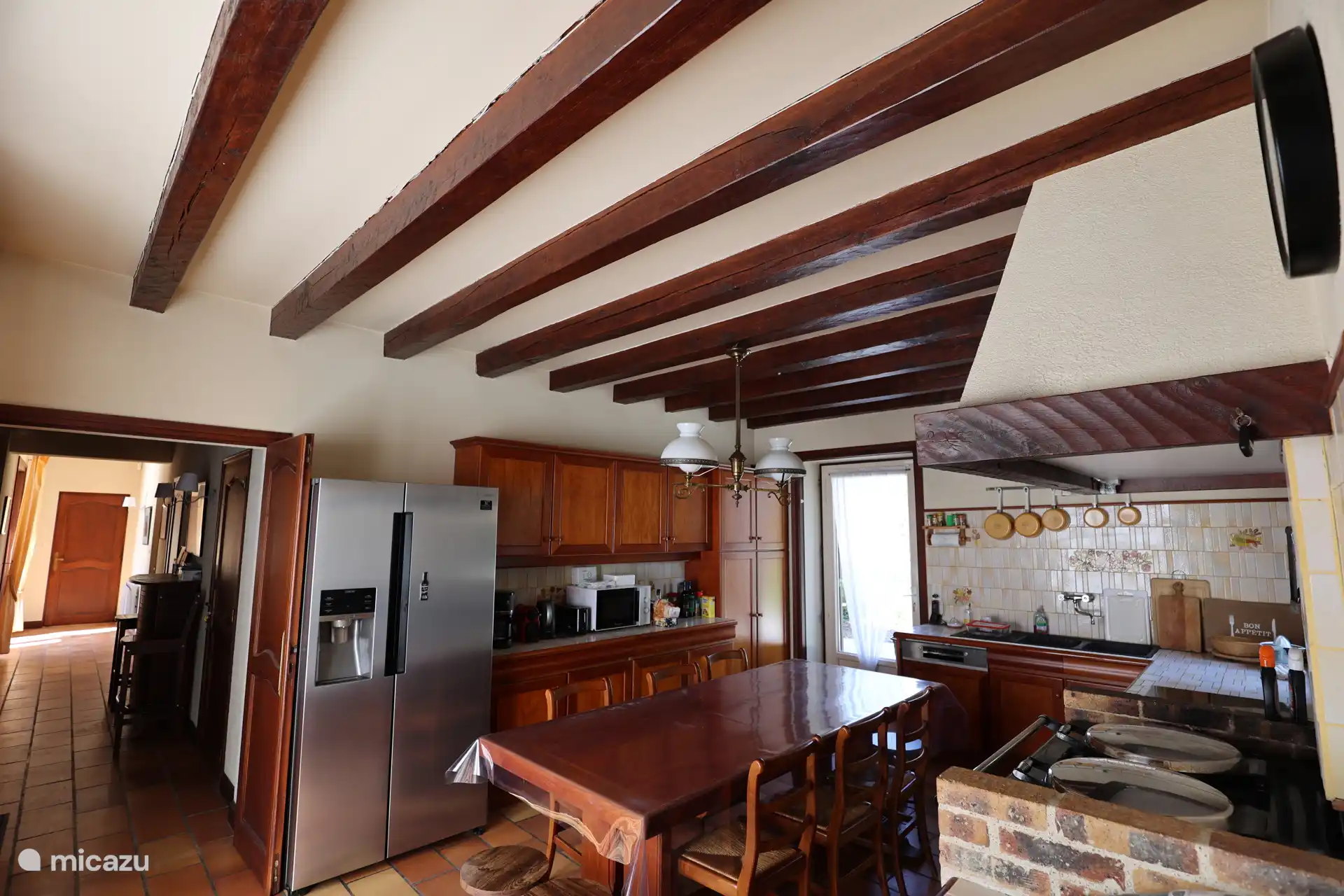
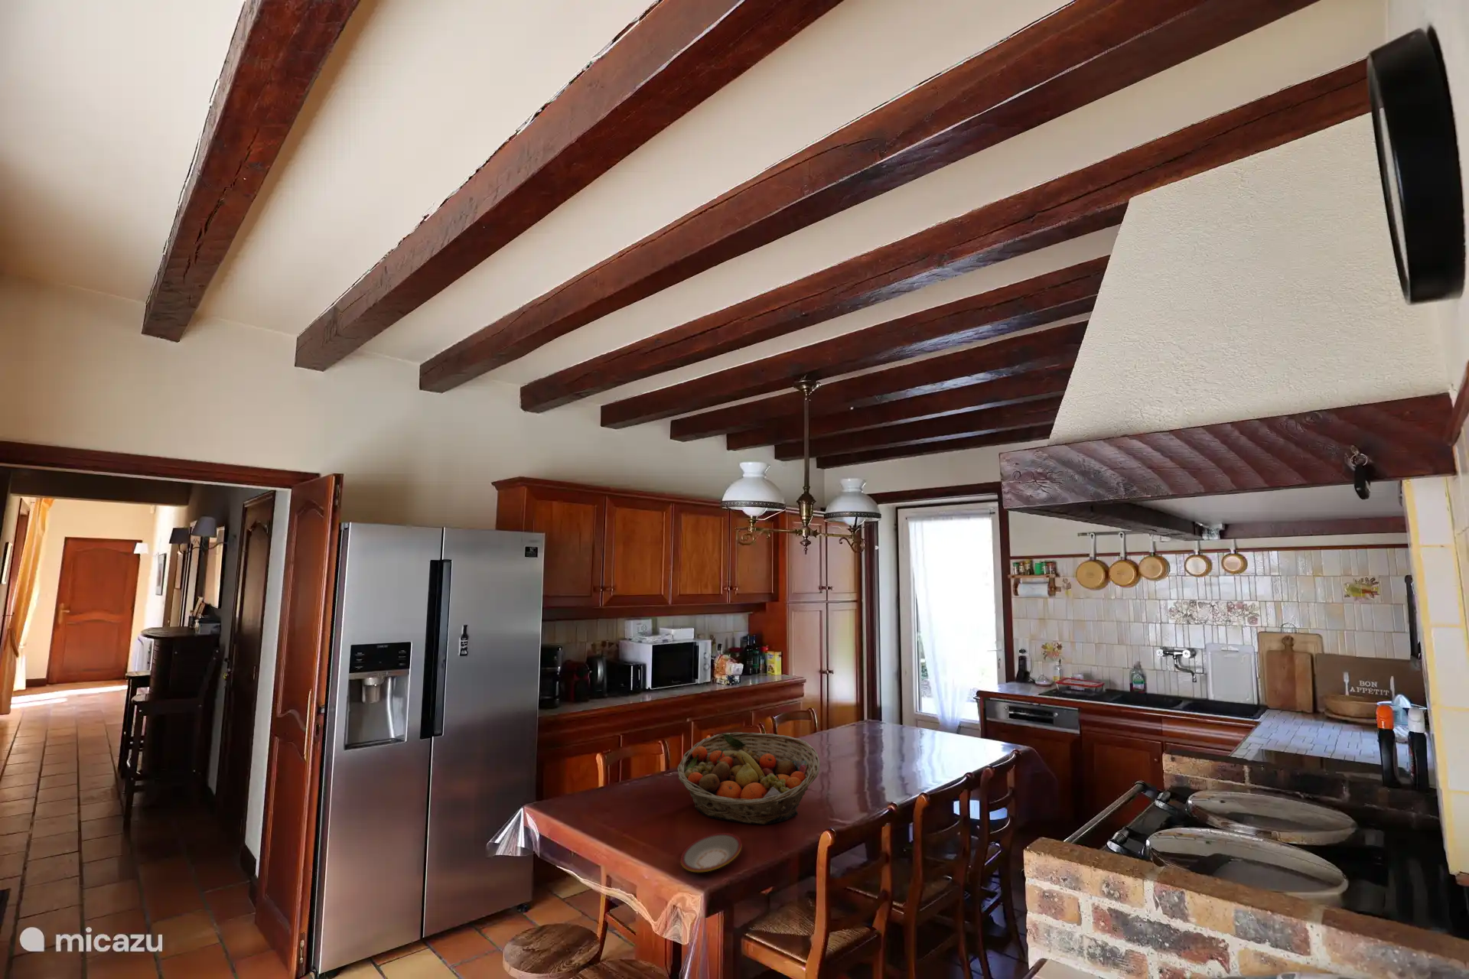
+ plate [680,833,742,873]
+ fruit basket [677,732,820,825]
